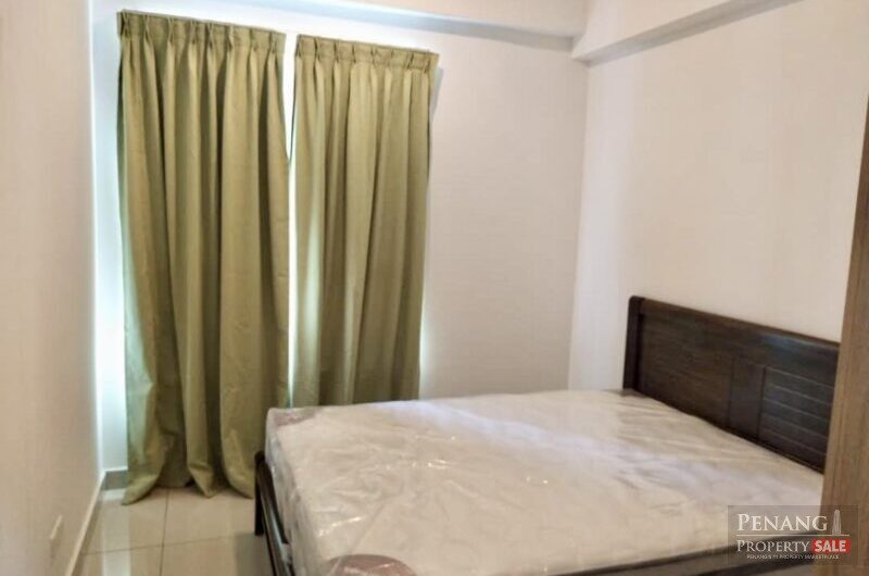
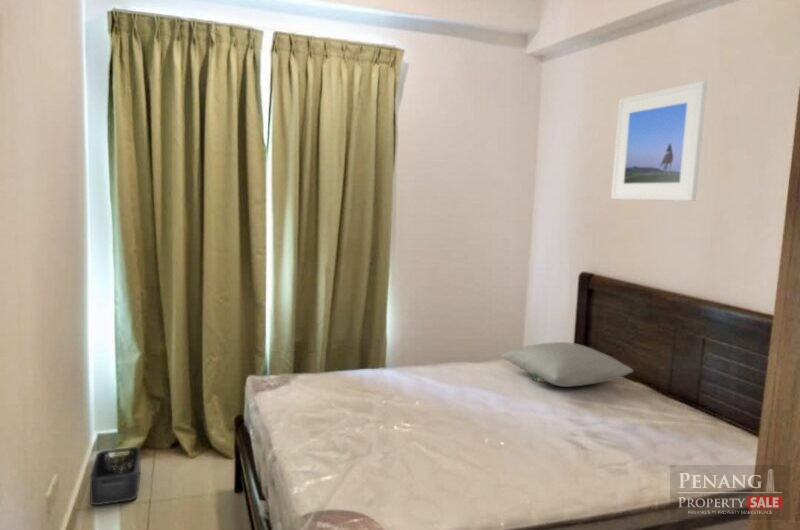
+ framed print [610,80,708,202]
+ storage bin [89,446,142,506]
+ pillow [500,341,634,388]
